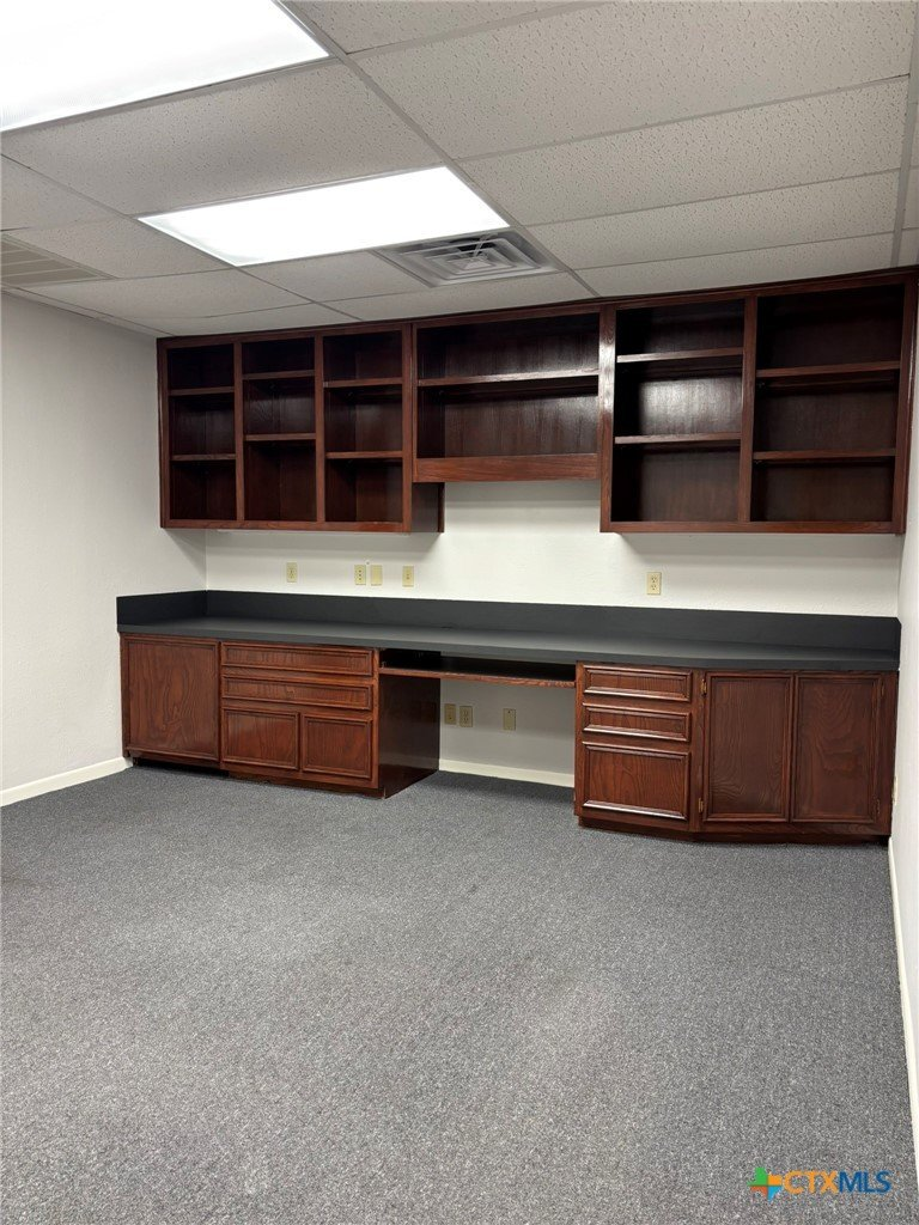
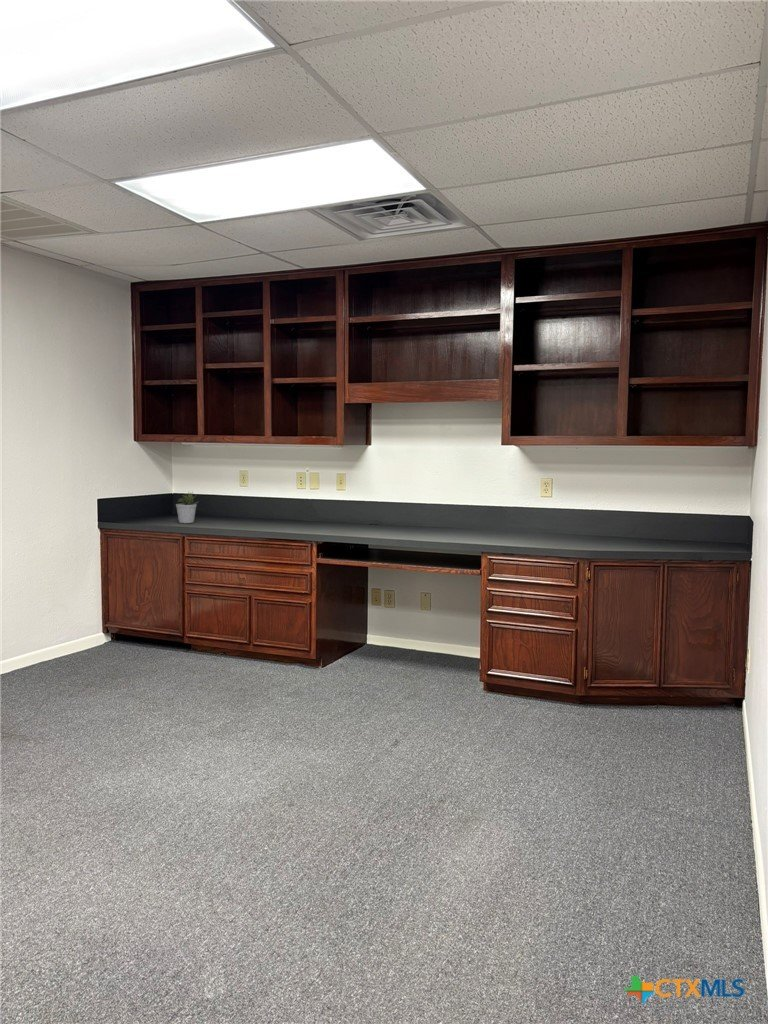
+ potted plant [175,490,200,524]
